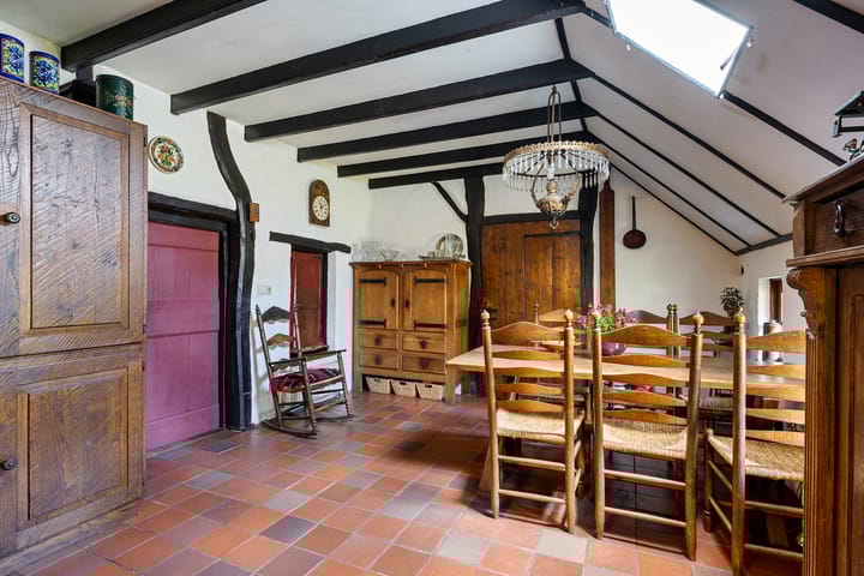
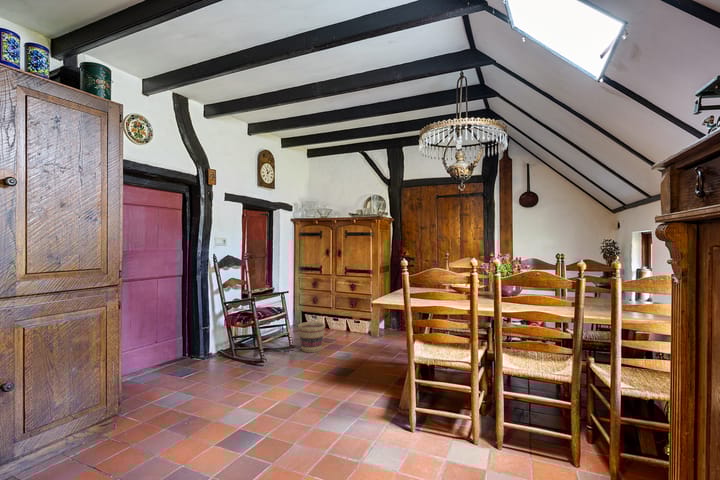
+ basket [297,321,326,353]
